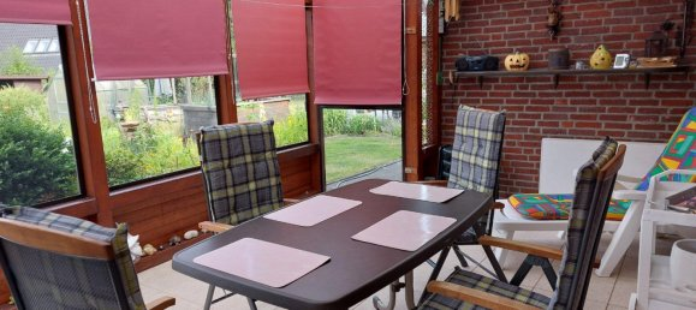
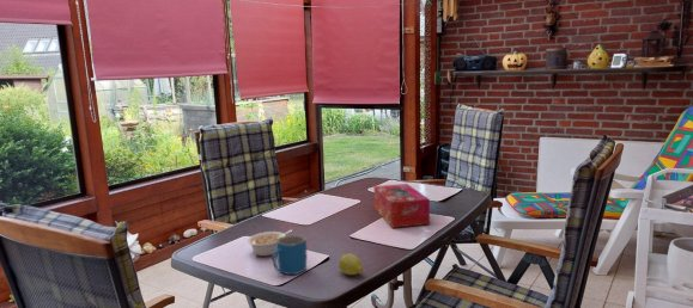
+ mug [272,234,308,276]
+ legume [247,228,293,257]
+ fruit [338,253,364,276]
+ tissue box [372,183,431,229]
